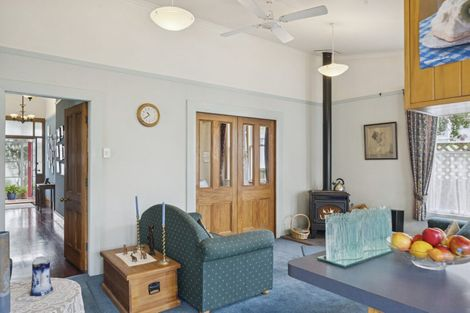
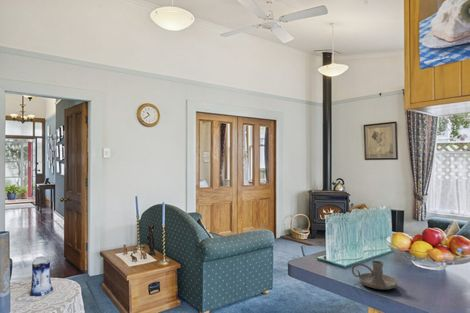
+ candle holder [351,260,399,290]
